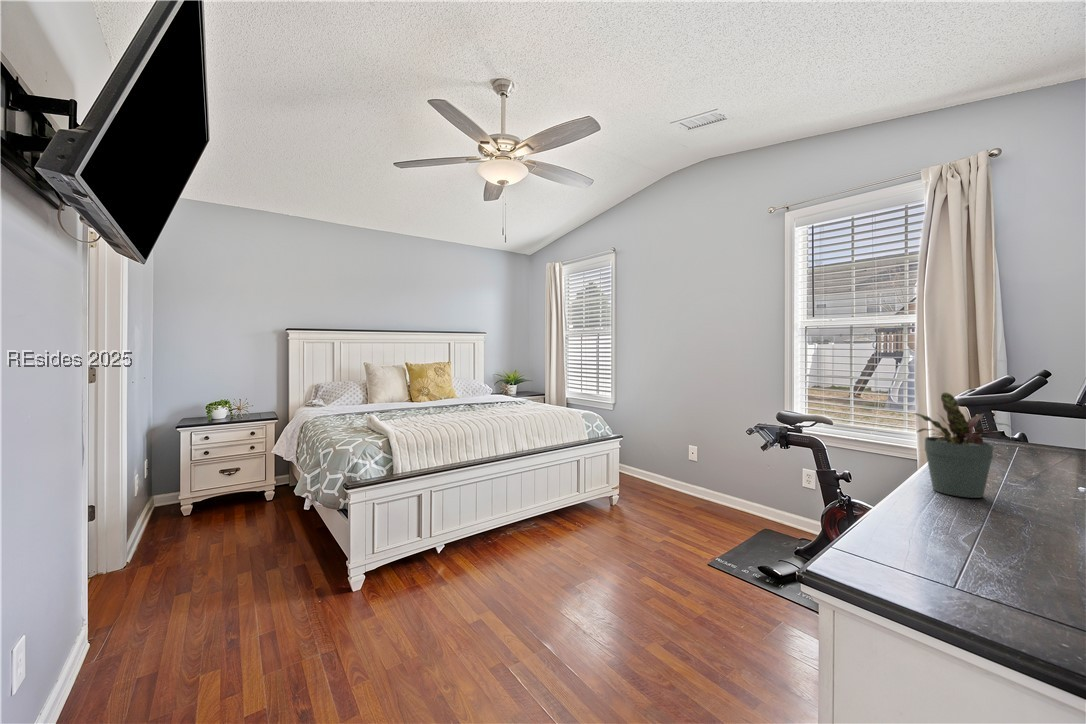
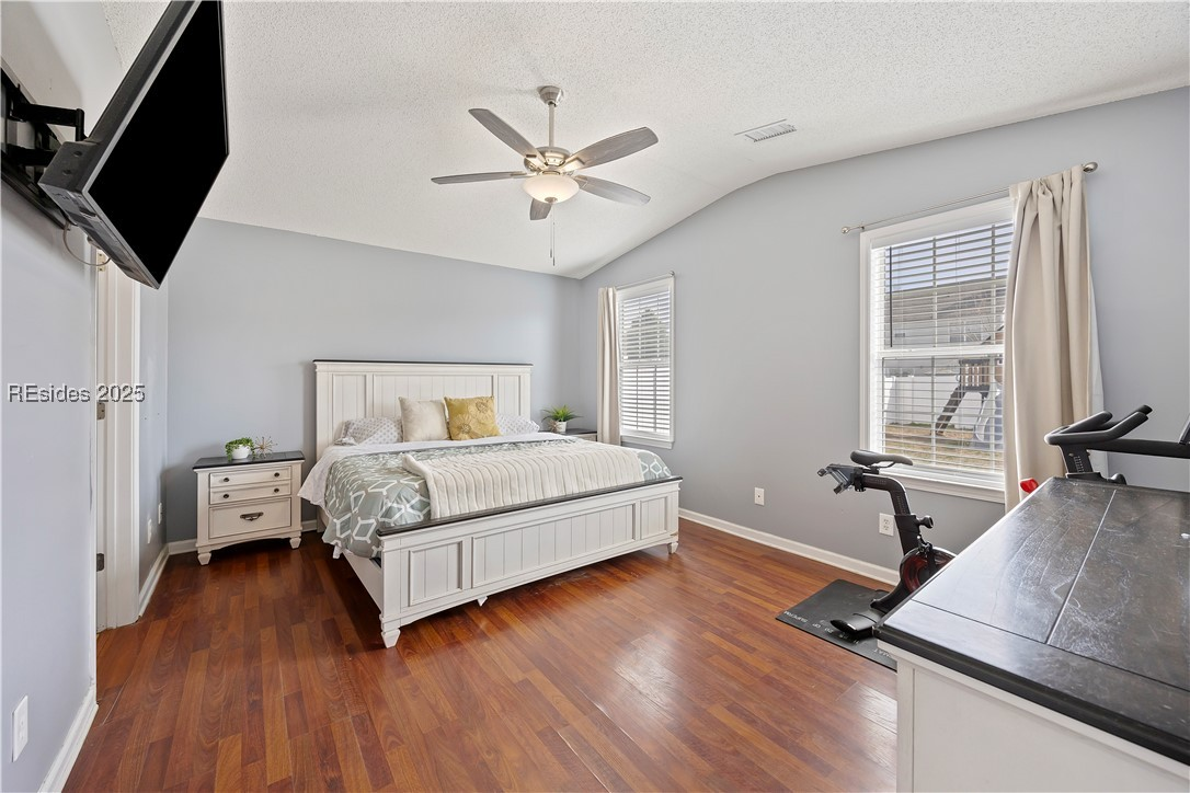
- potted plant [913,392,1016,499]
